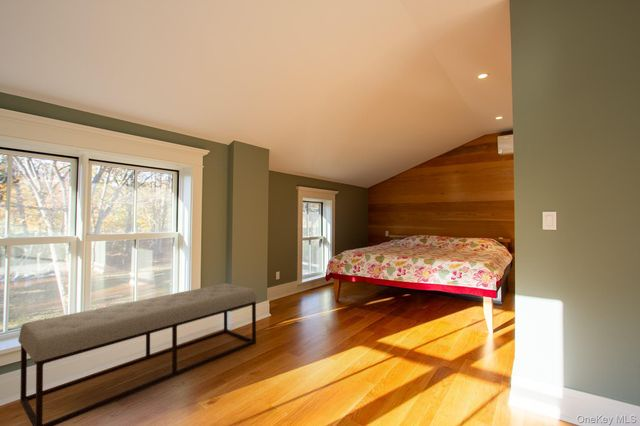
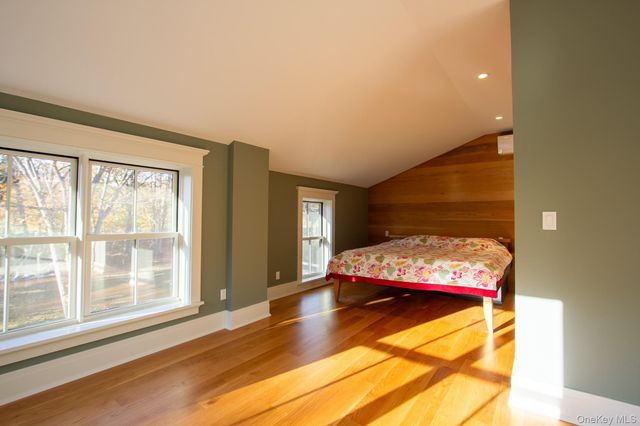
- bench [17,282,258,426]
